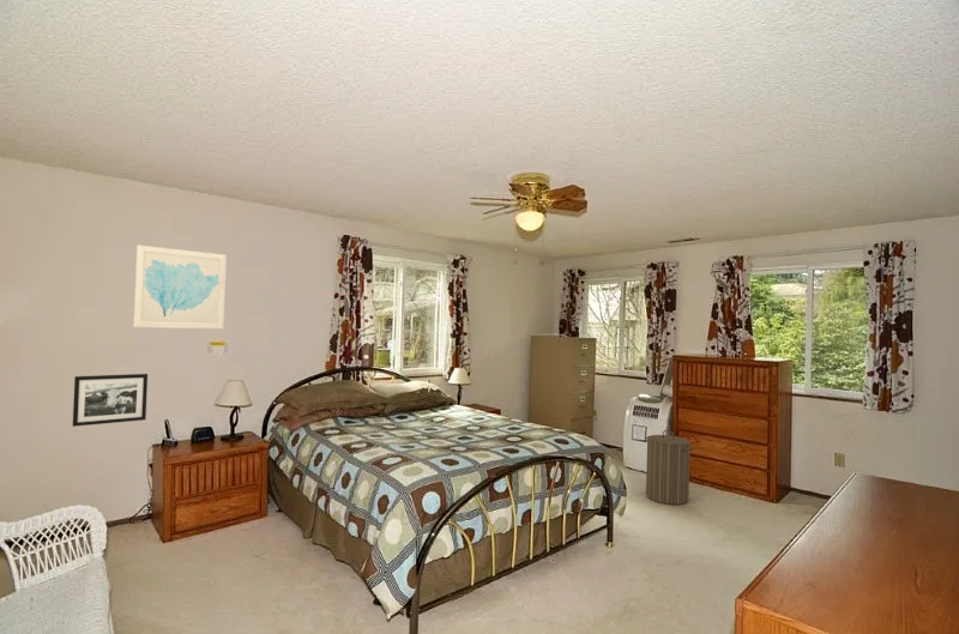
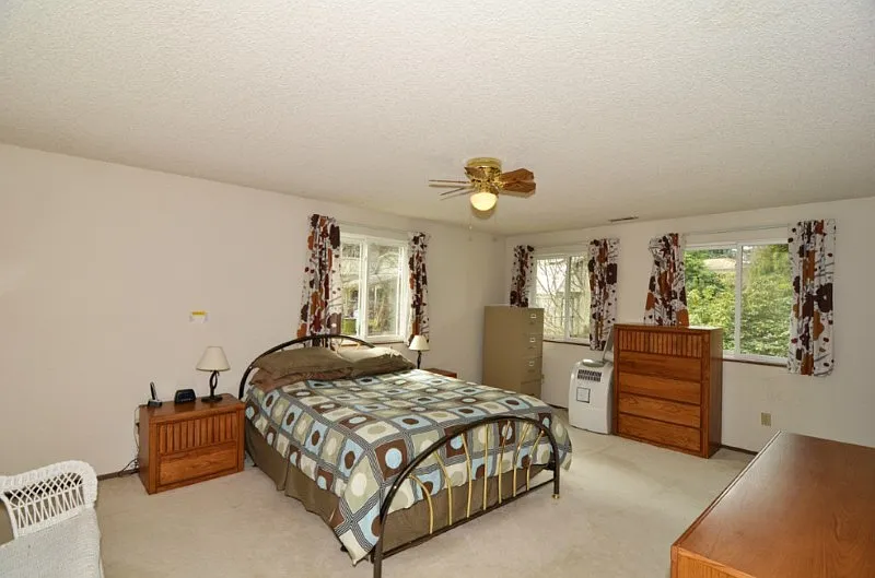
- wall art [133,244,228,330]
- laundry hamper [644,429,695,506]
- picture frame [72,373,149,428]
